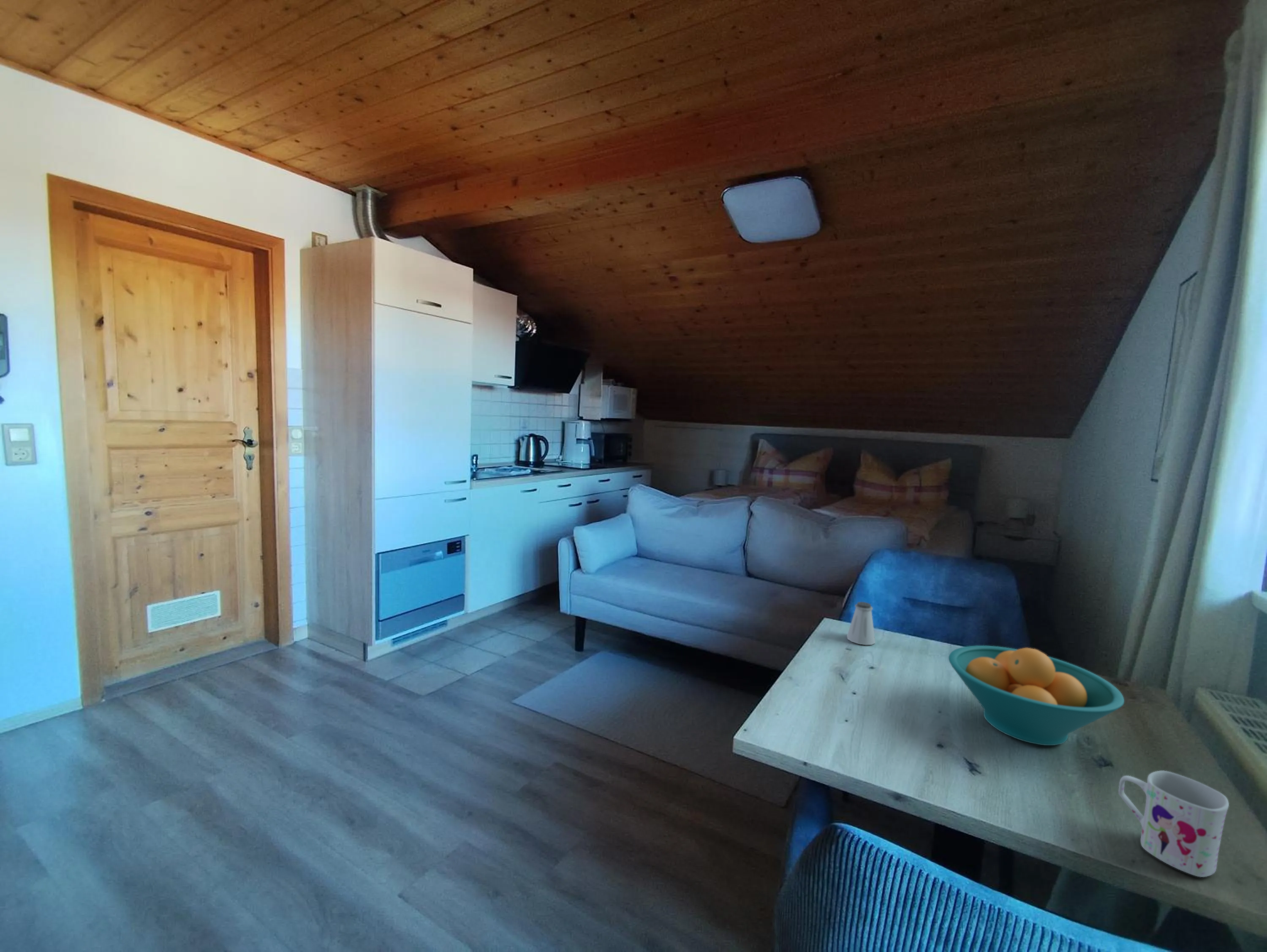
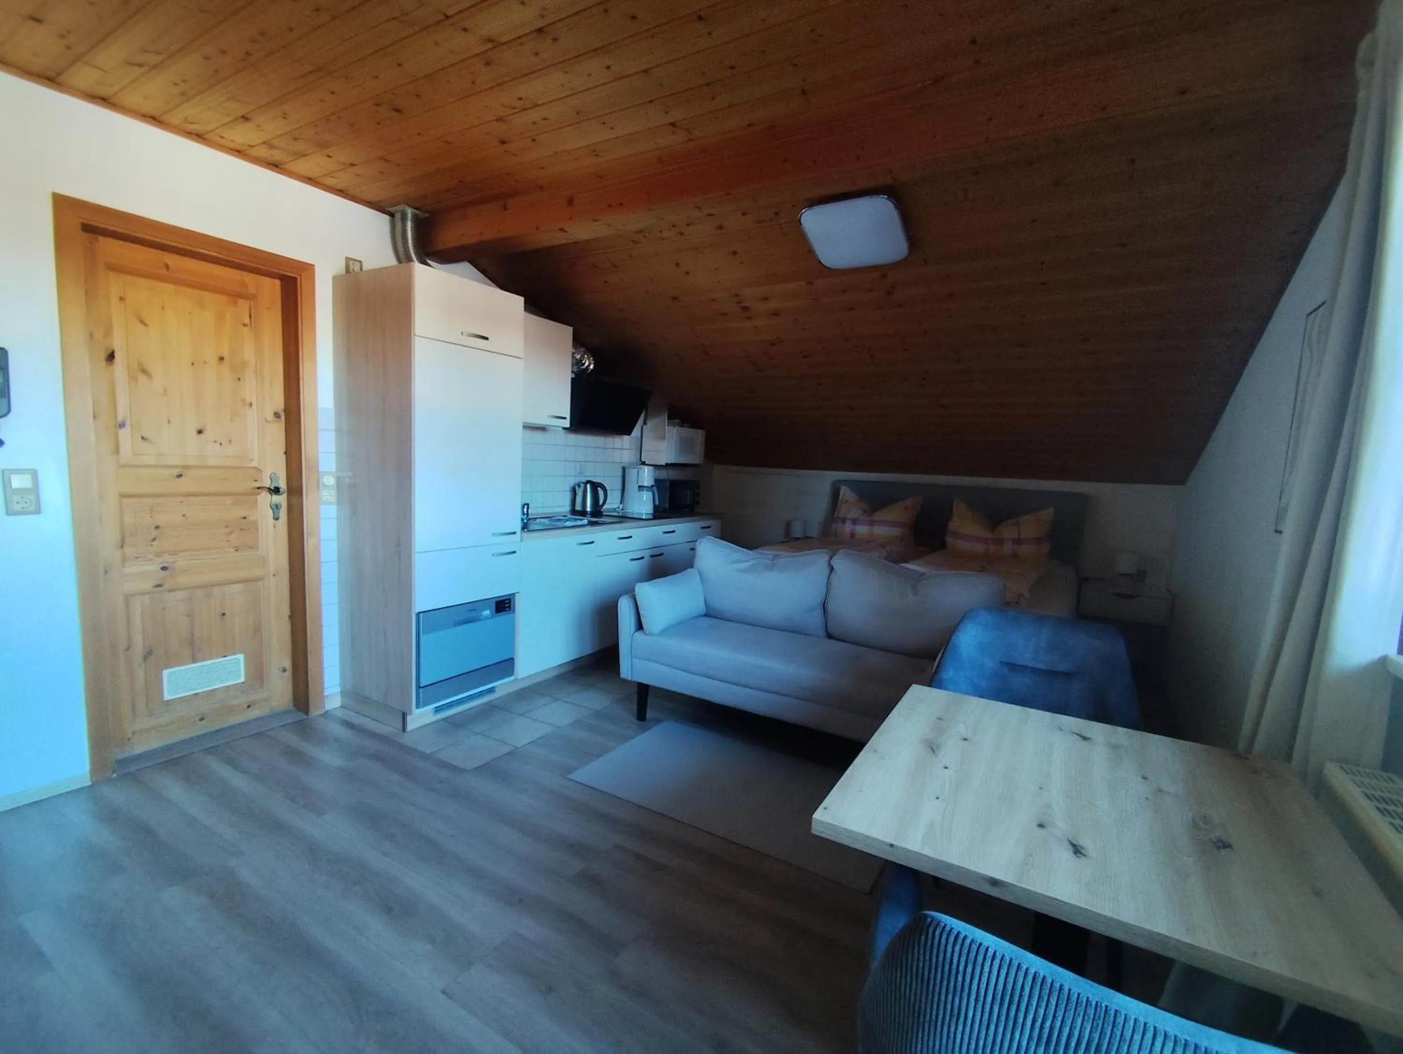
- mug [1118,770,1229,878]
- saltshaker [846,601,876,645]
- fruit bowl [948,645,1125,746]
